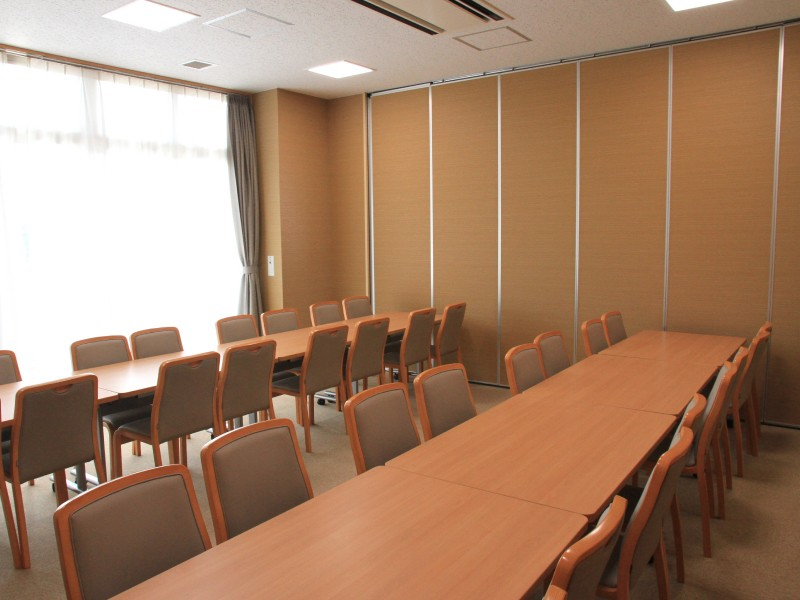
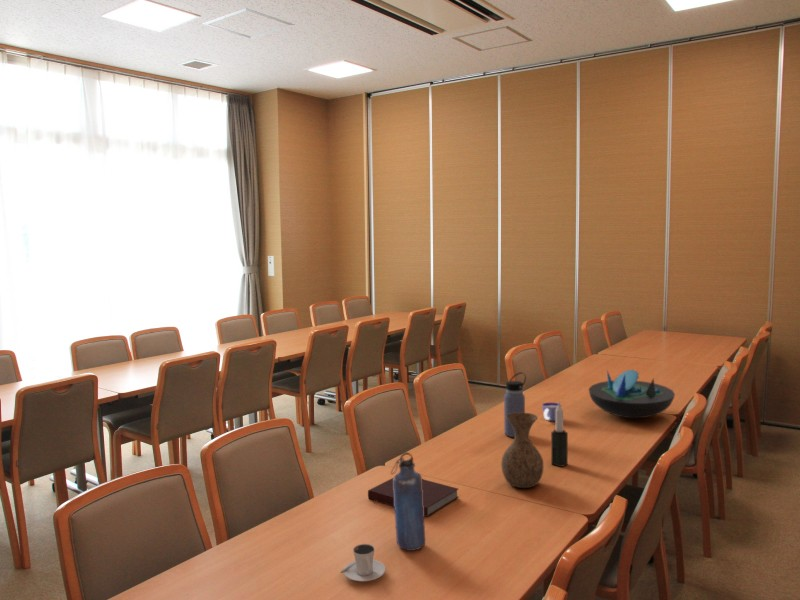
+ notebook [367,477,459,518]
+ decorative bowl [588,368,676,419]
+ cappuccino [339,543,387,582]
+ candle [550,401,569,468]
+ water bottle [390,451,426,552]
+ cup [541,402,562,422]
+ water bottle [503,371,527,438]
+ vase [500,412,545,489]
